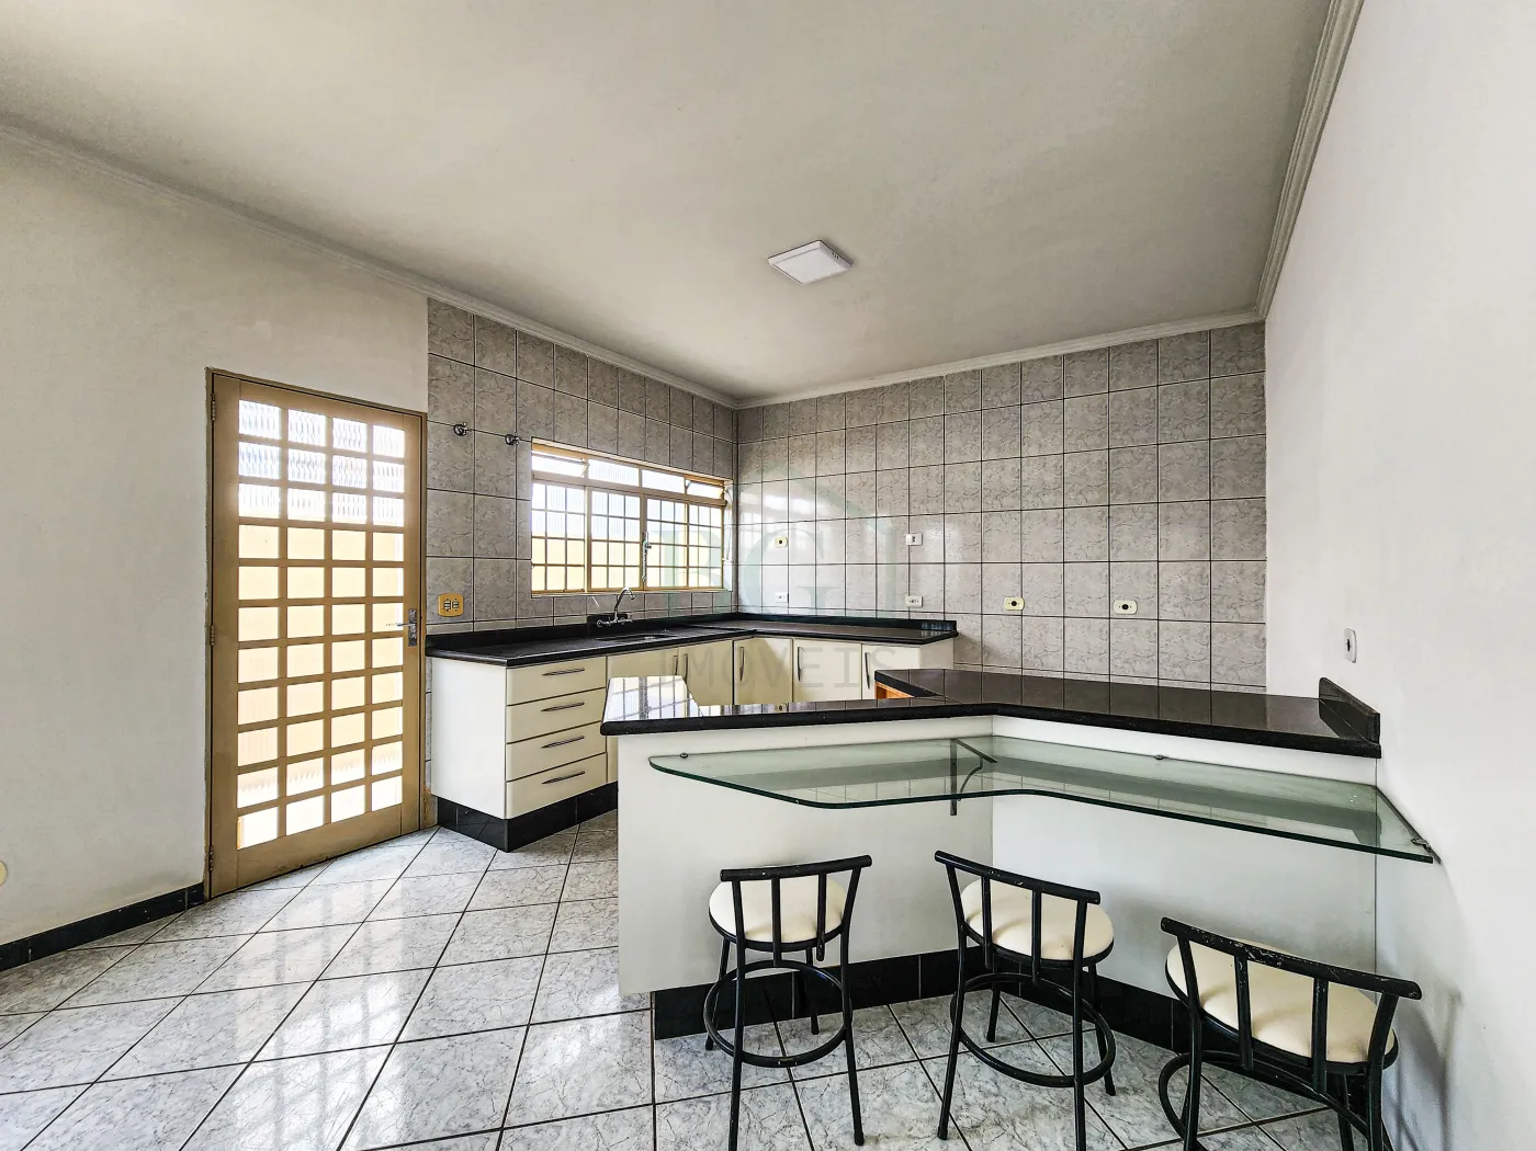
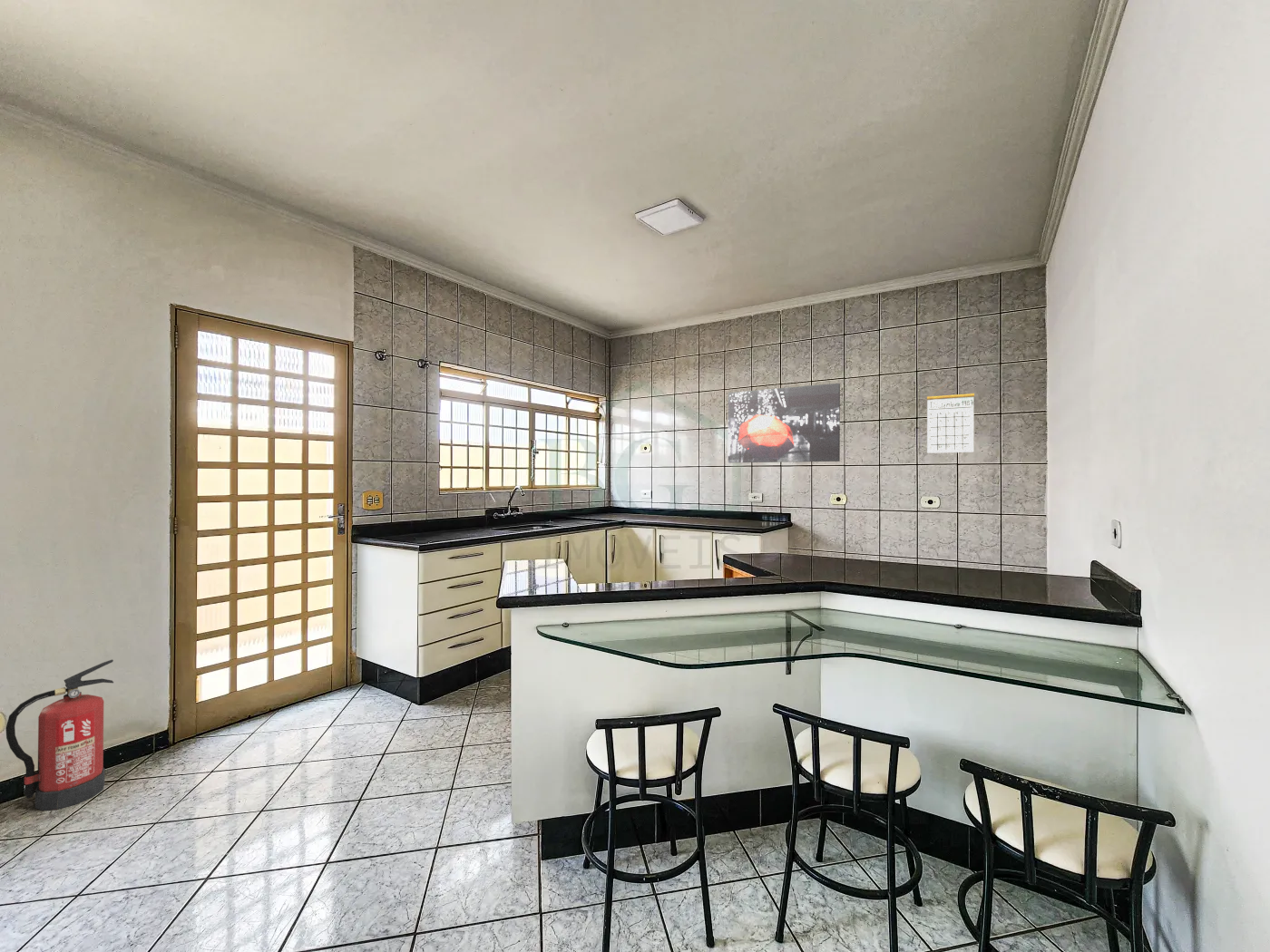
+ wall art [728,383,841,463]
+ calendar [926,382,975,454]
+ fire extinguisher [5,658,114,811]
